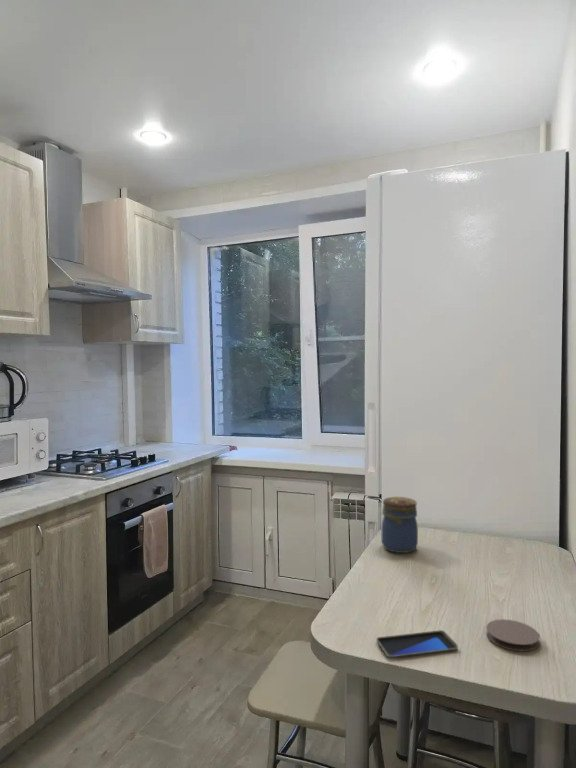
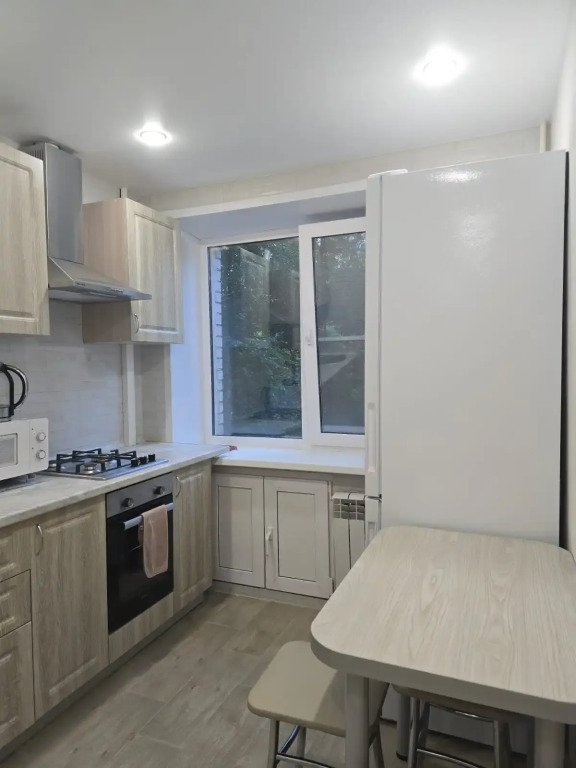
- jar [381,496,419,554]
- coaster [485,618,541,652]
- smartphone [375,629,459,658]
